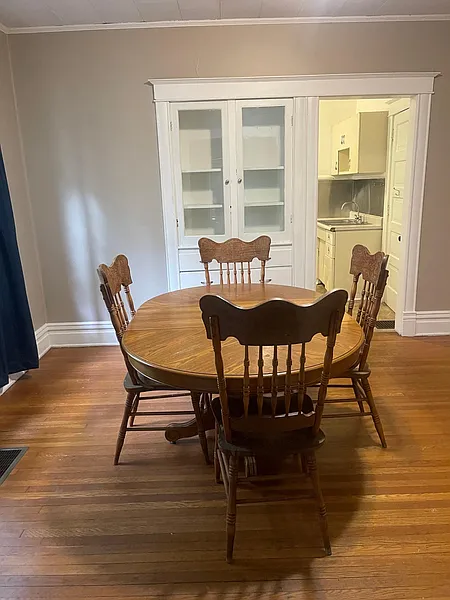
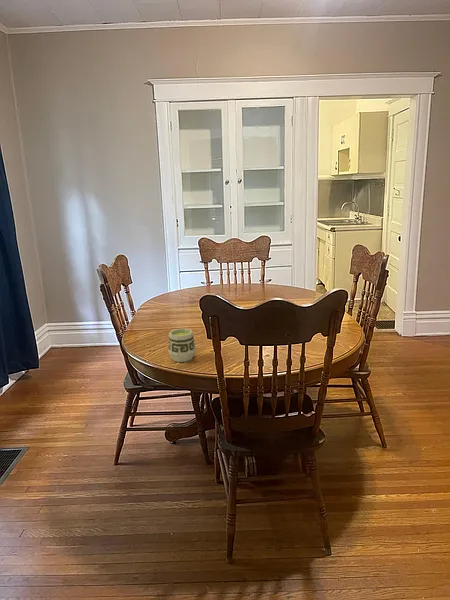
+ cup [167,328,197,363]
